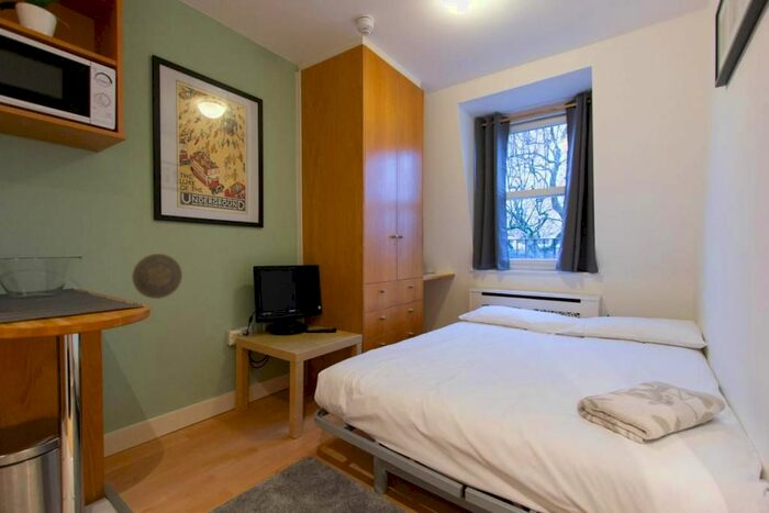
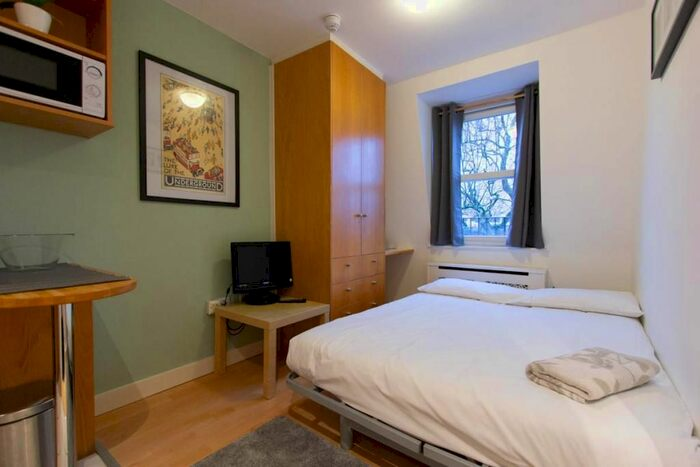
- decorative plate [131,253,183,300]
